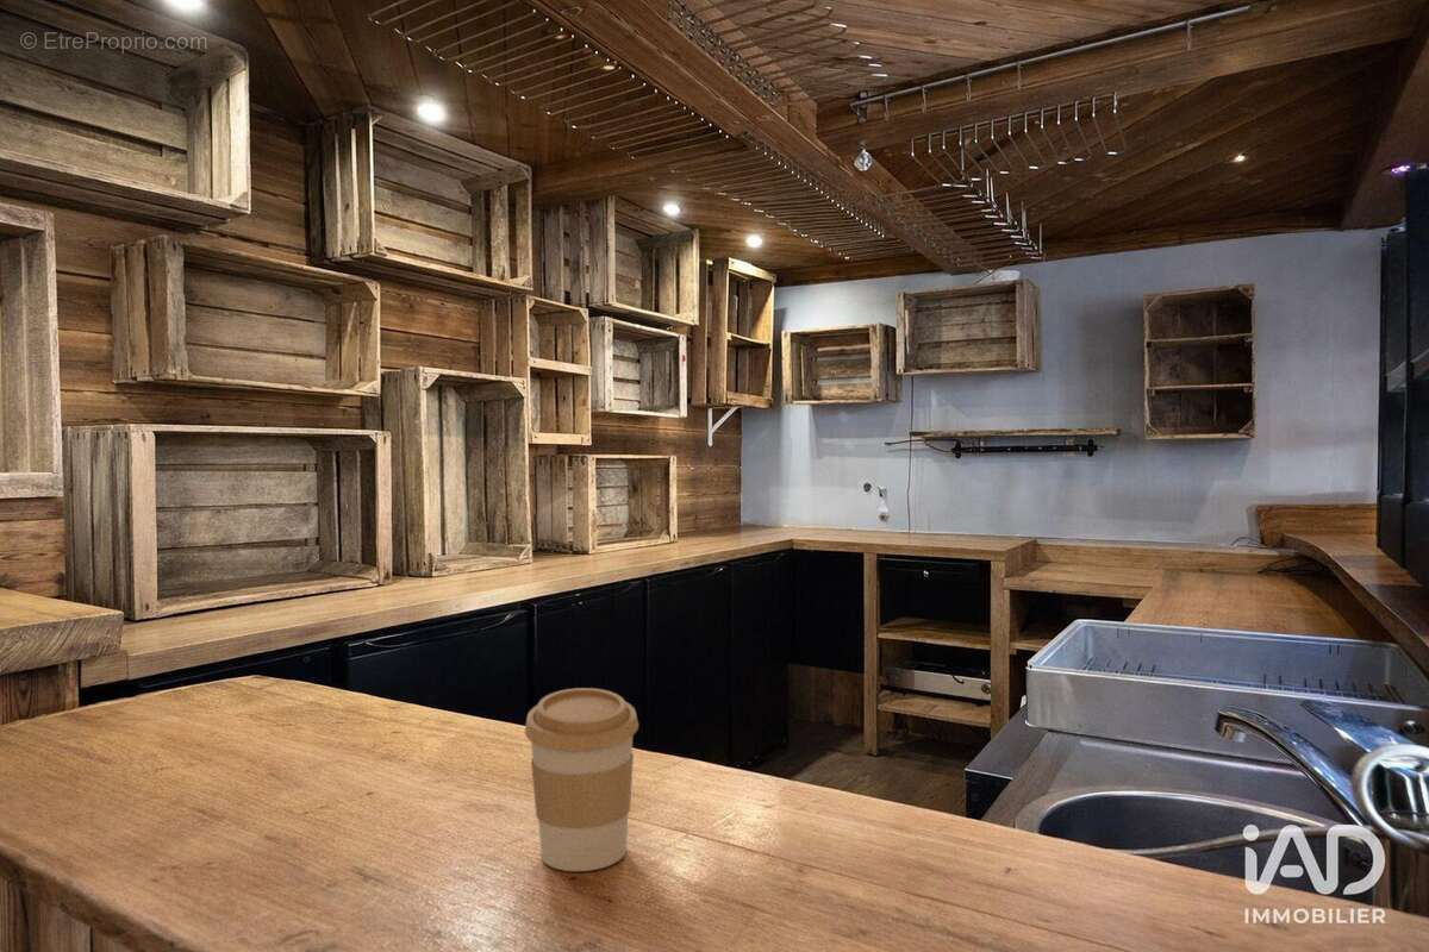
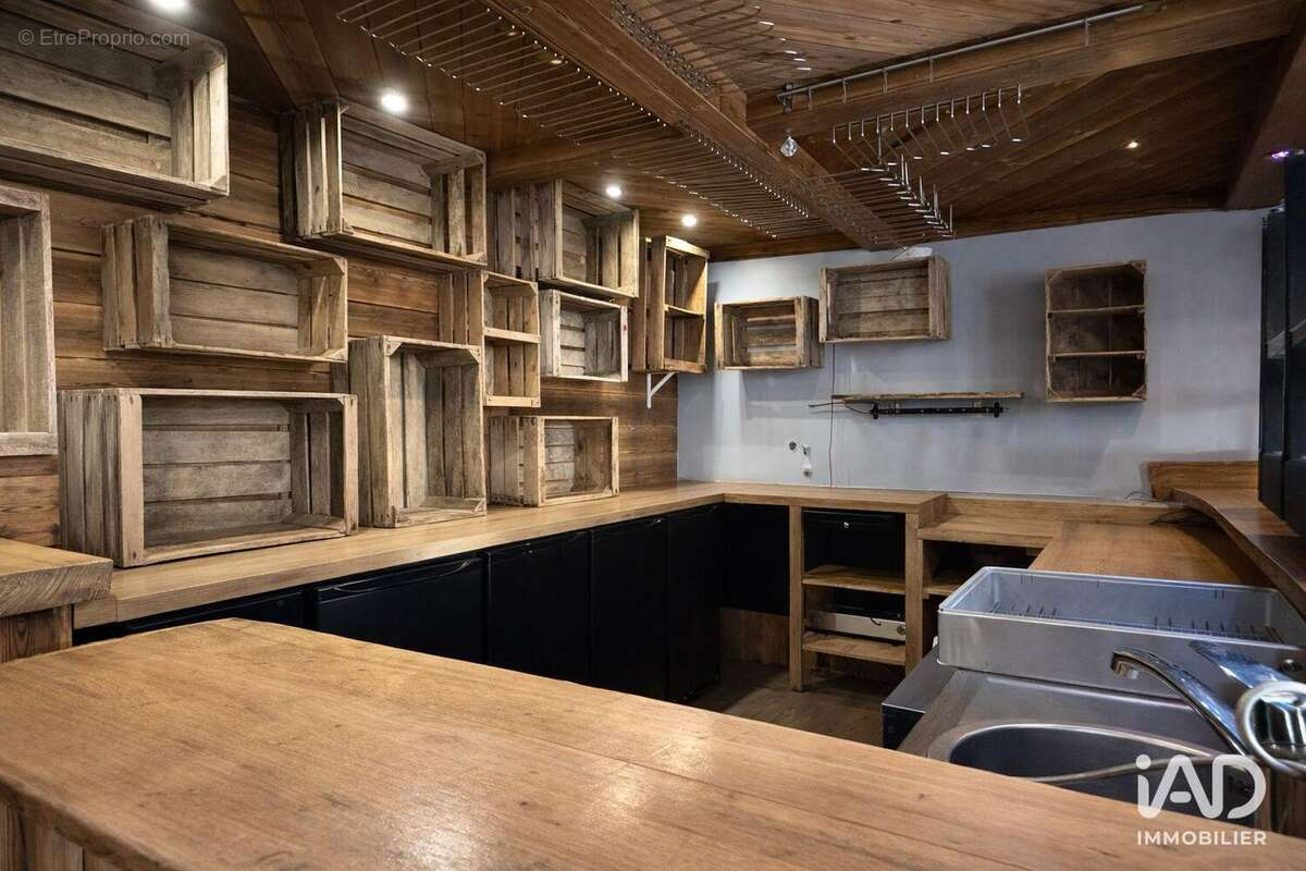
- coffee cup [524,687,639,872]
